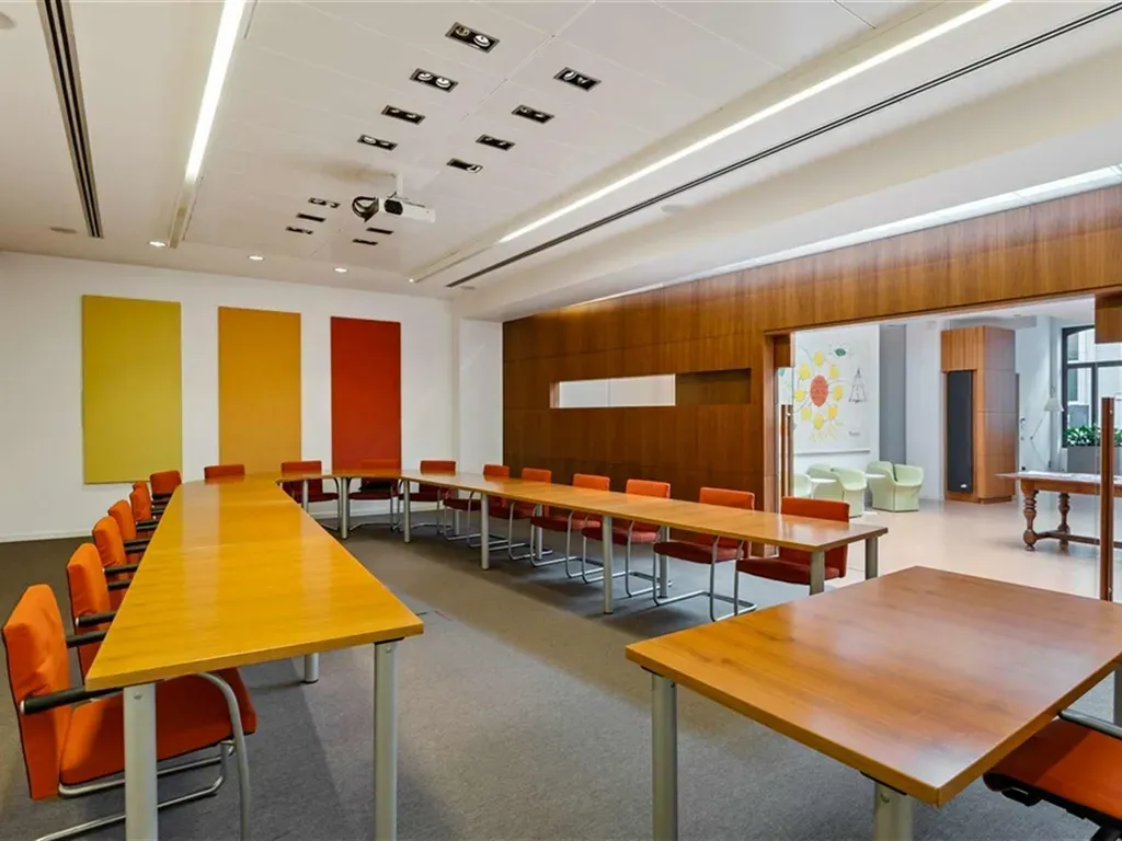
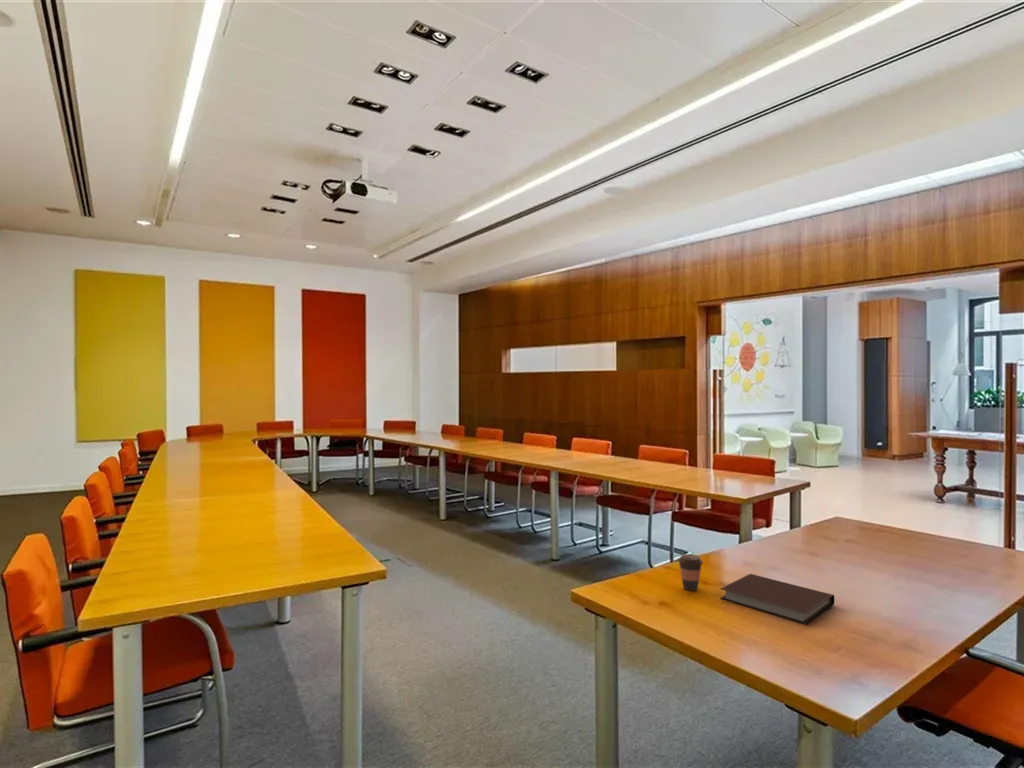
+ notebook [719,573,835,625]
+ coffee cup [677,553,704,592]
